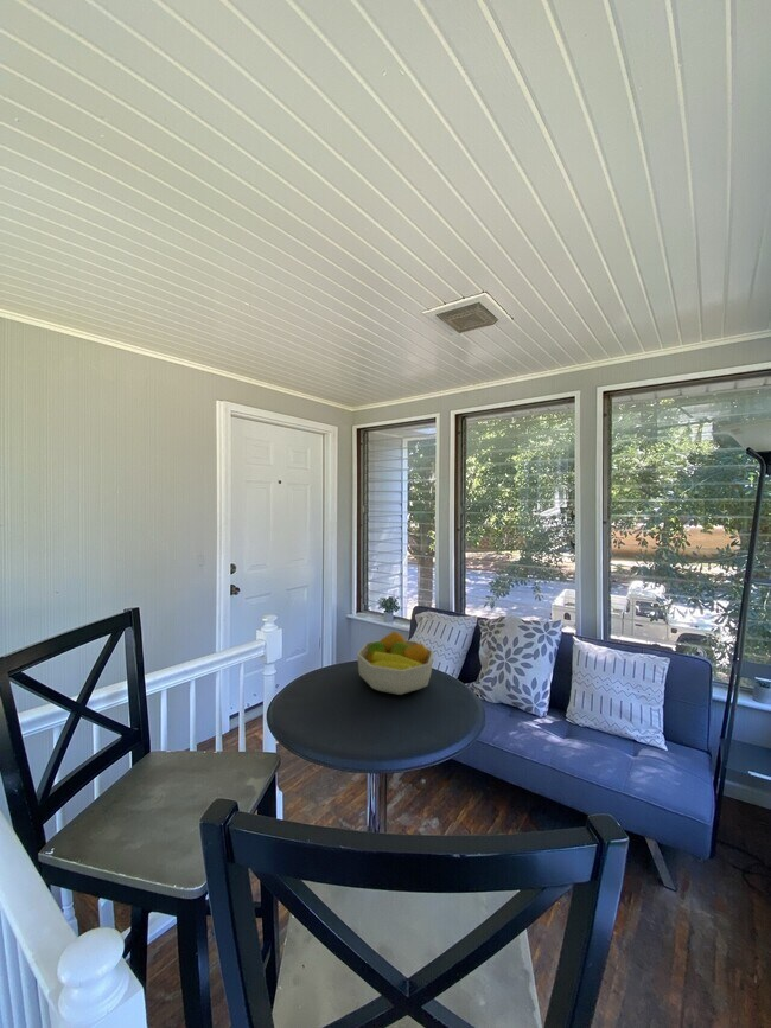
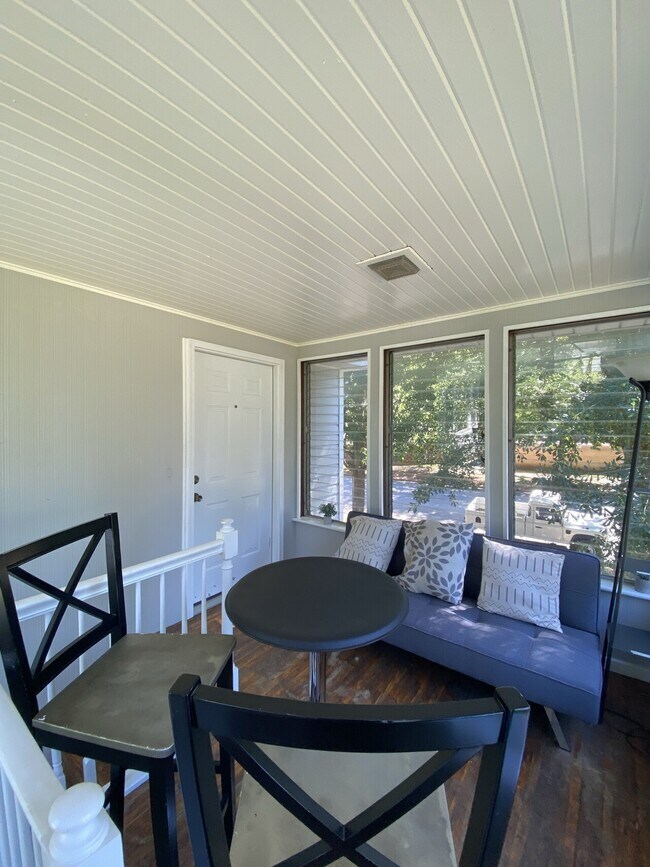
- fruit bowl [356,631,434,696]
